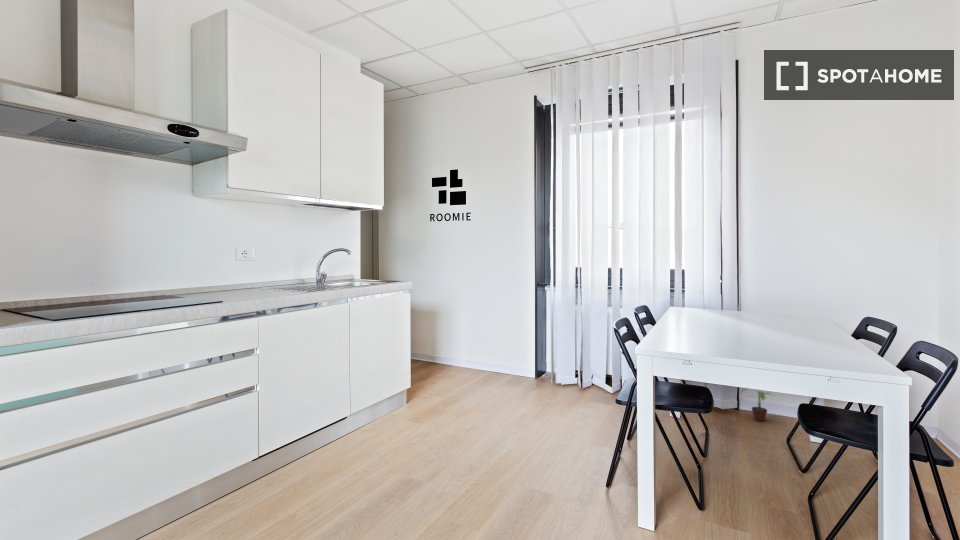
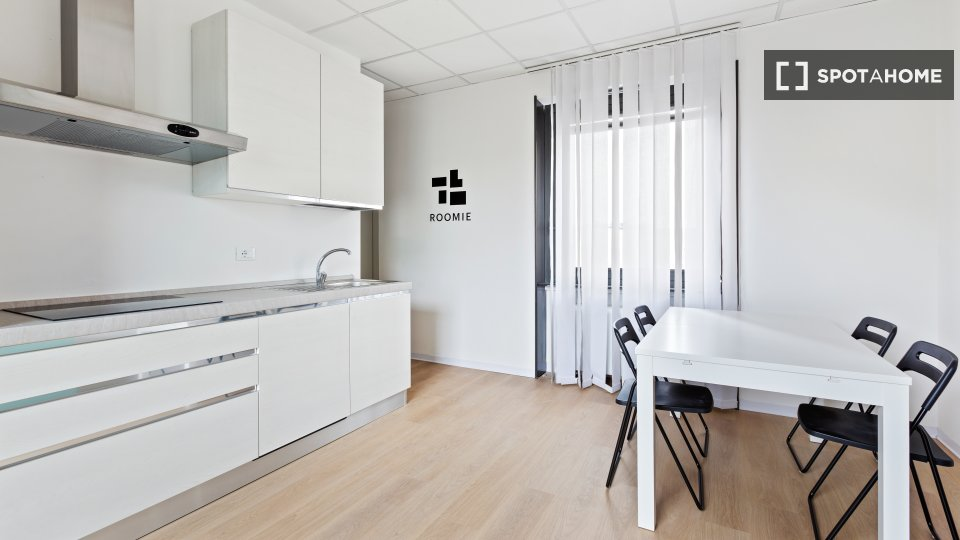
- potted plant [740,388,775,422]
